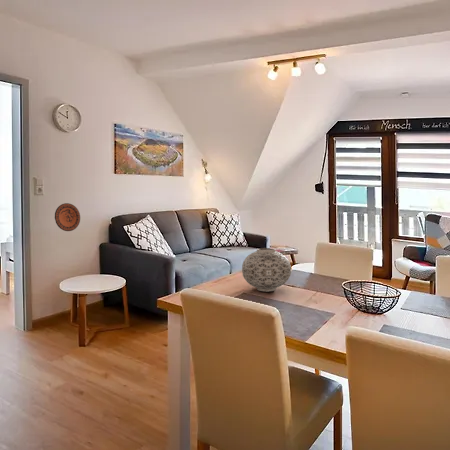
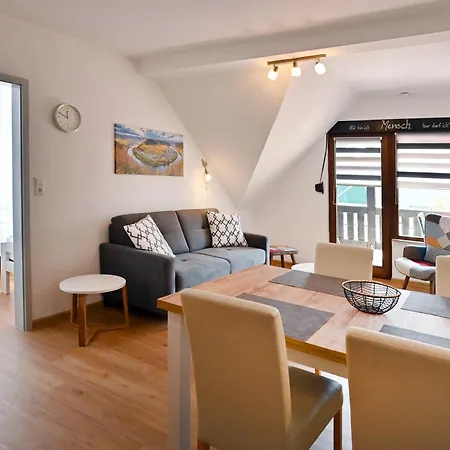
- vase [241,247,292,293]
- decorative plate [54,202,81,232]
